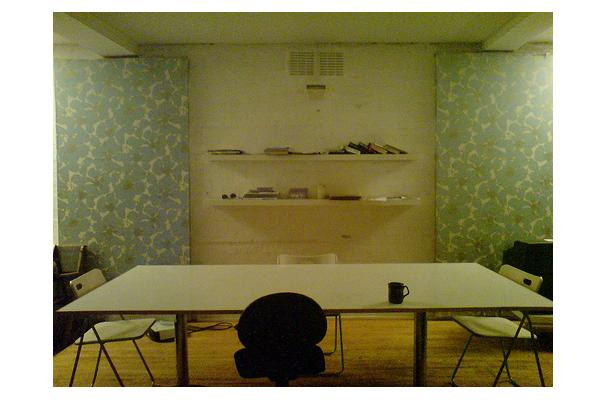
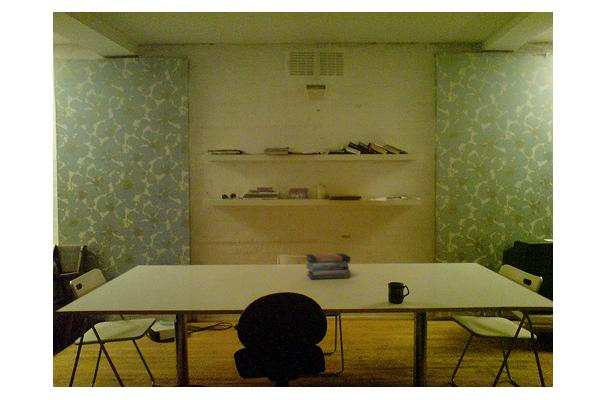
+ book stack [305,252,351,280]
